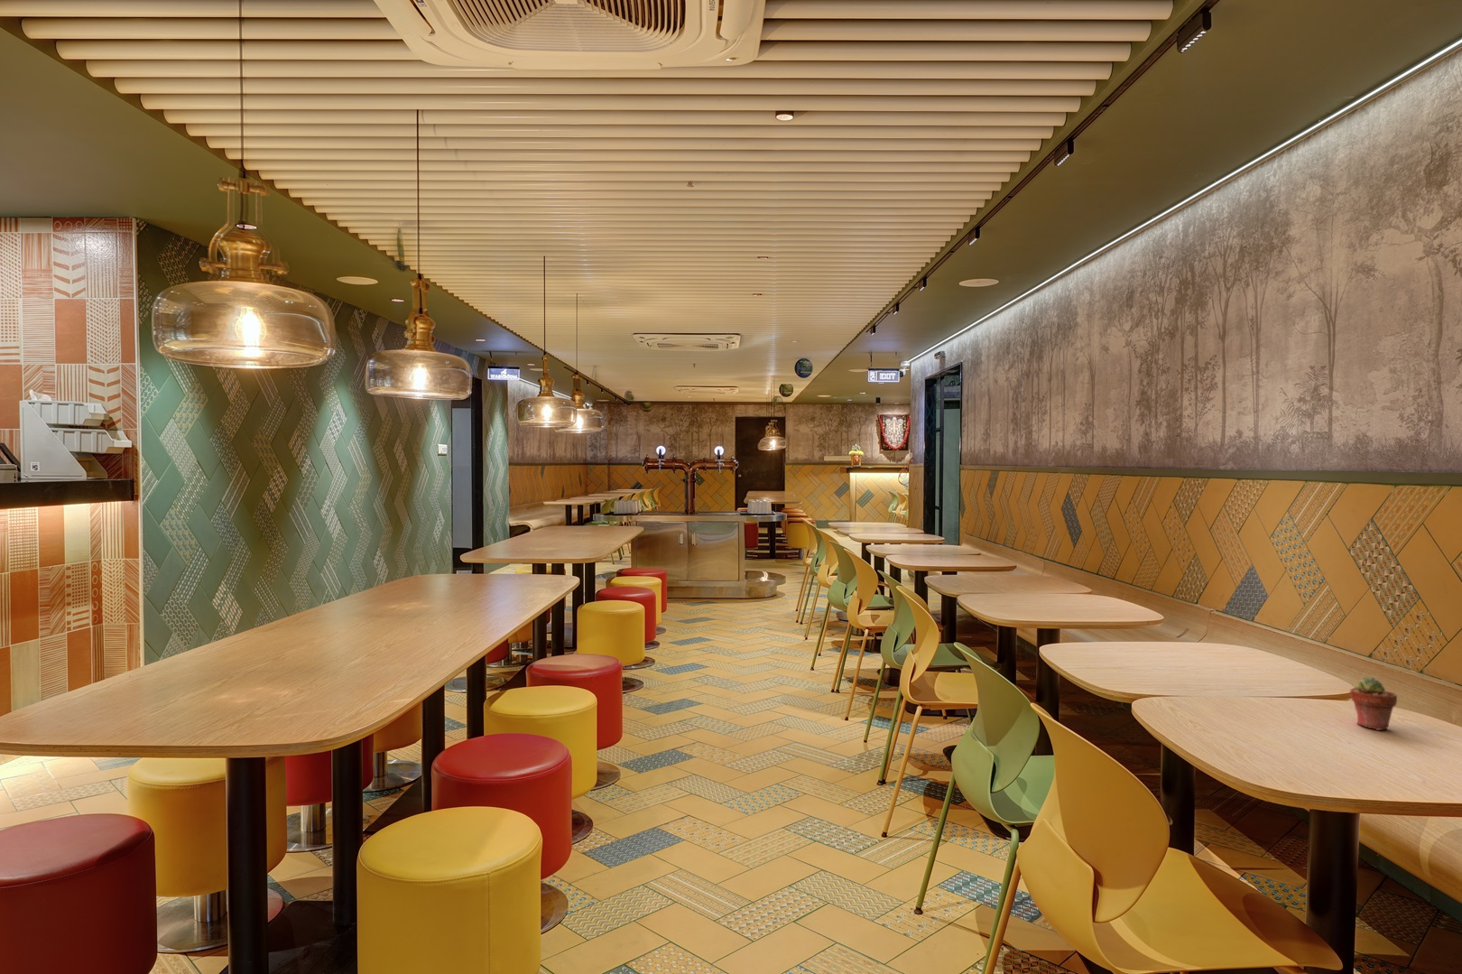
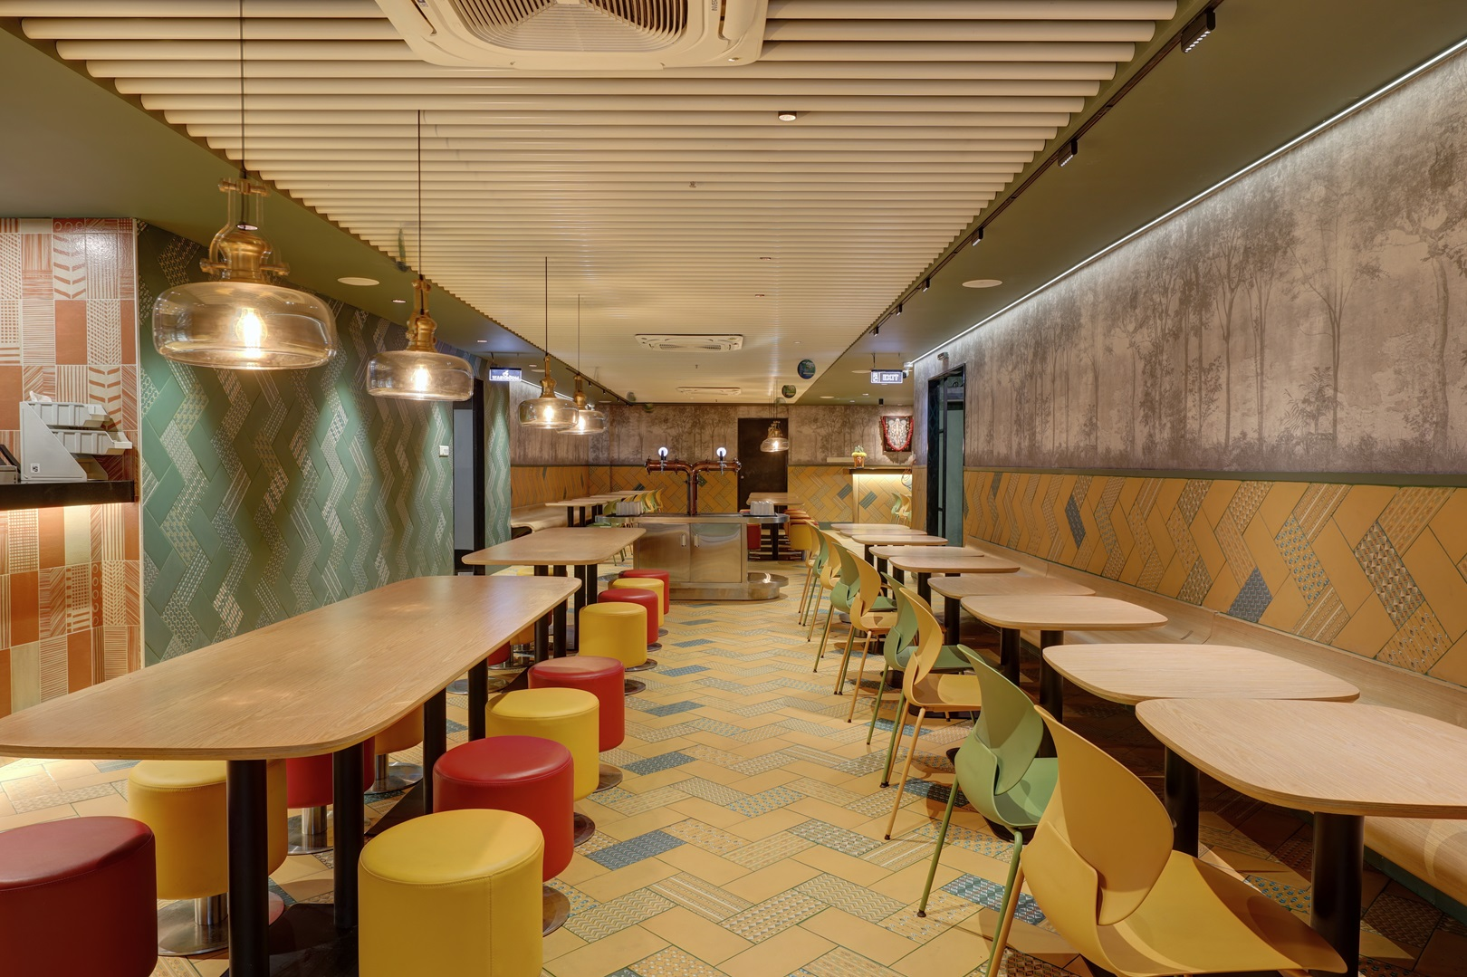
- potted succulent [1349,676,1398,732]
